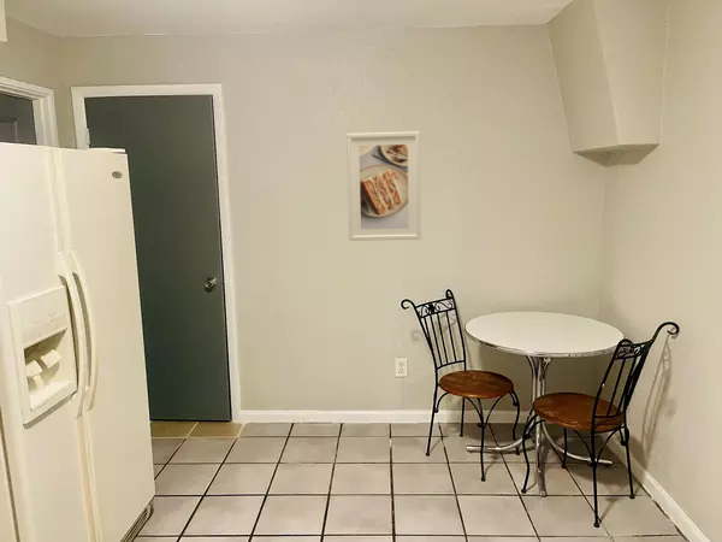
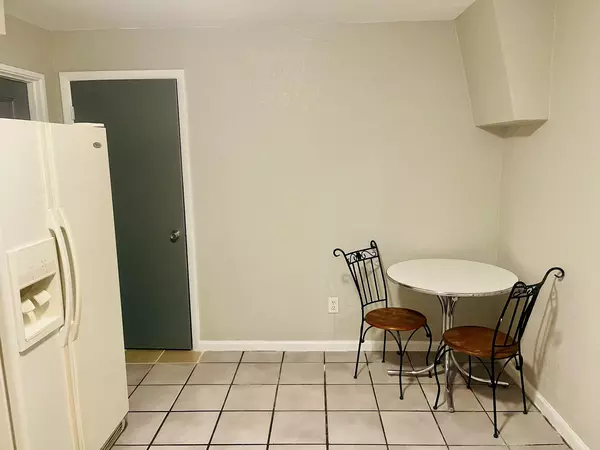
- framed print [345,130,421,242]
